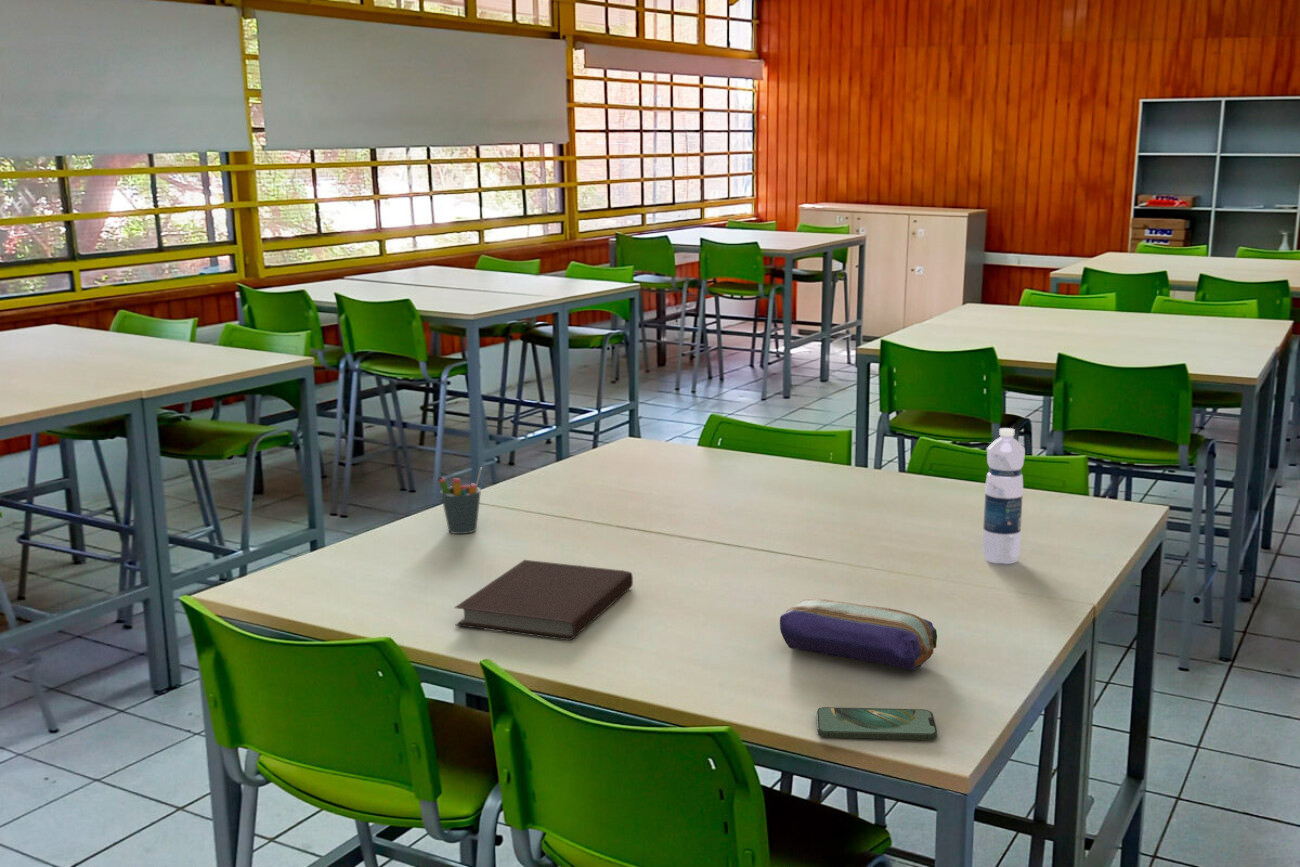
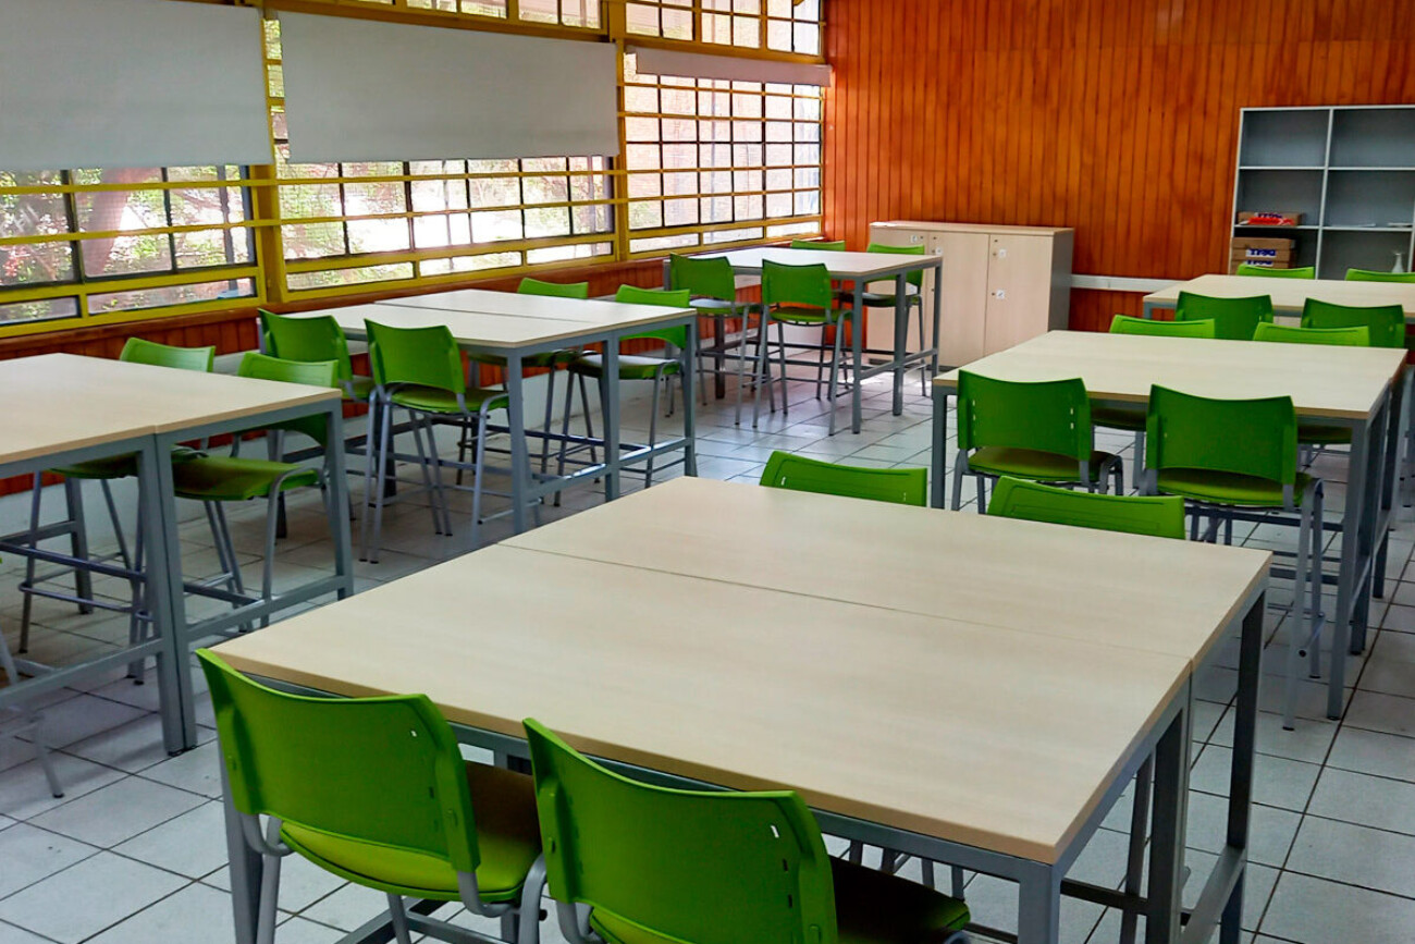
- water bottle [981,427,1026,565]
- notebook [453,559,634,641]
- pencil case [779,598,938,672]
- smartphone [816,706,938,741]
- pen holder [437,466,483,535]
